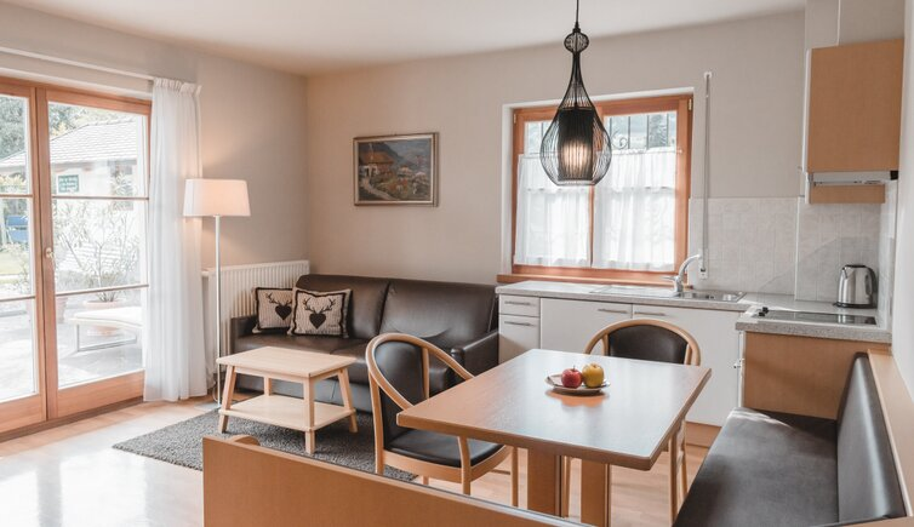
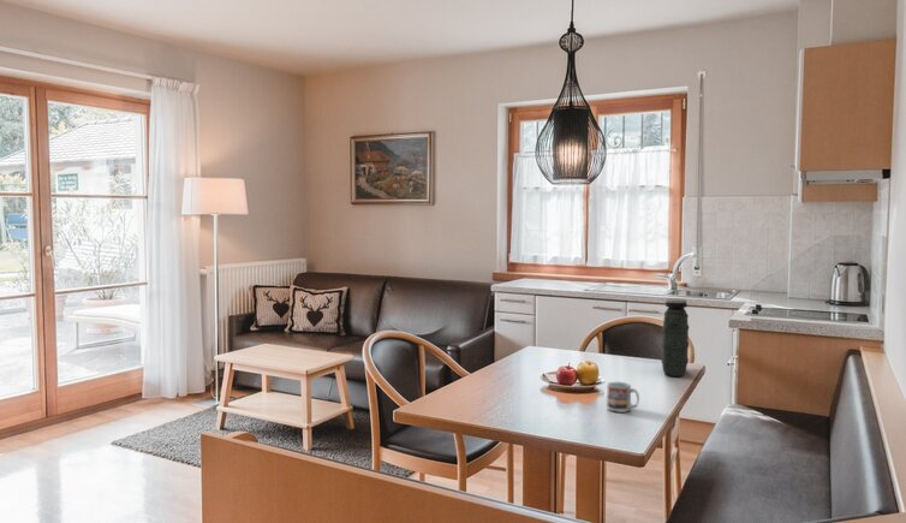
+ cup [606,381,640,414]
+ water jug [661,297,690,378]
